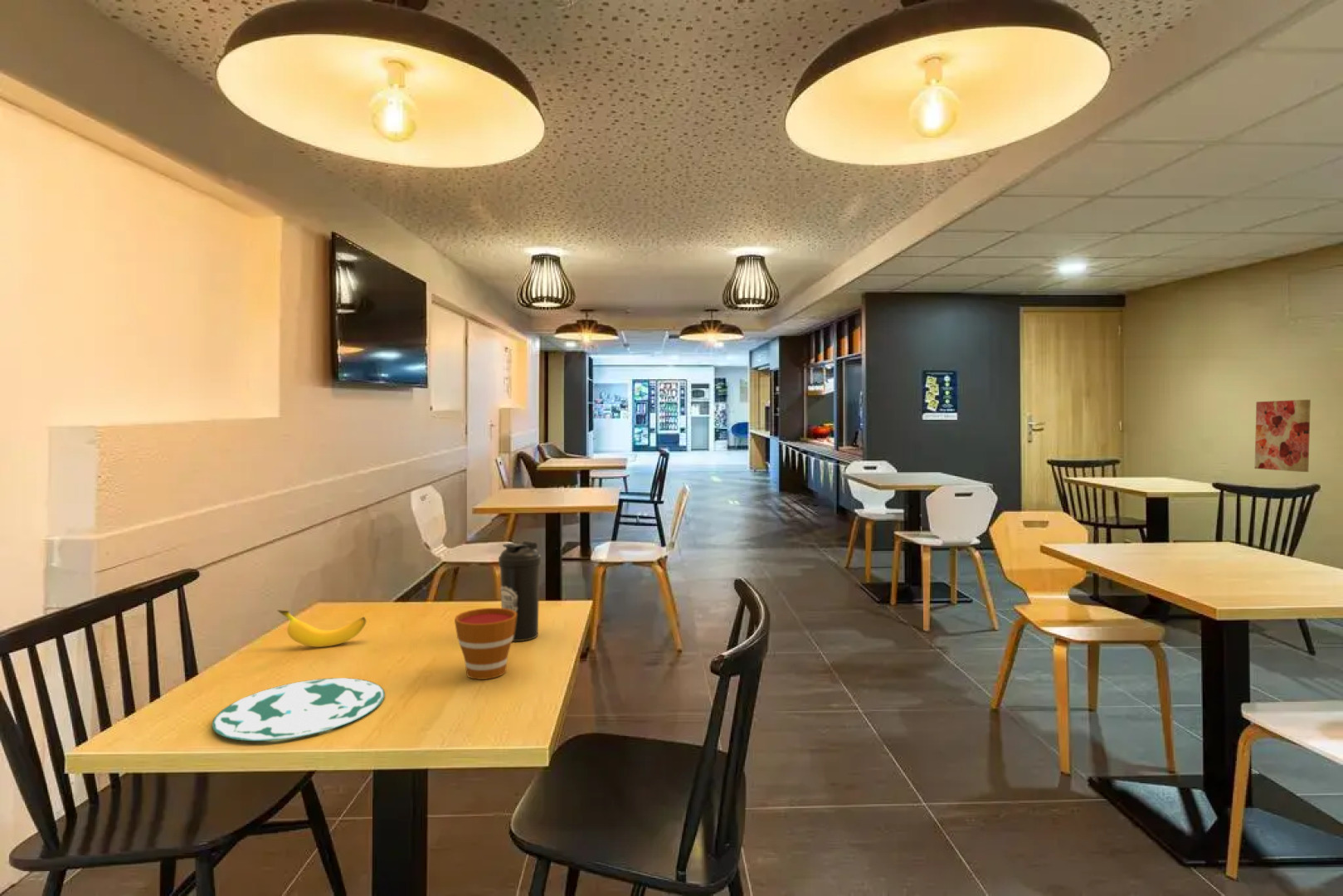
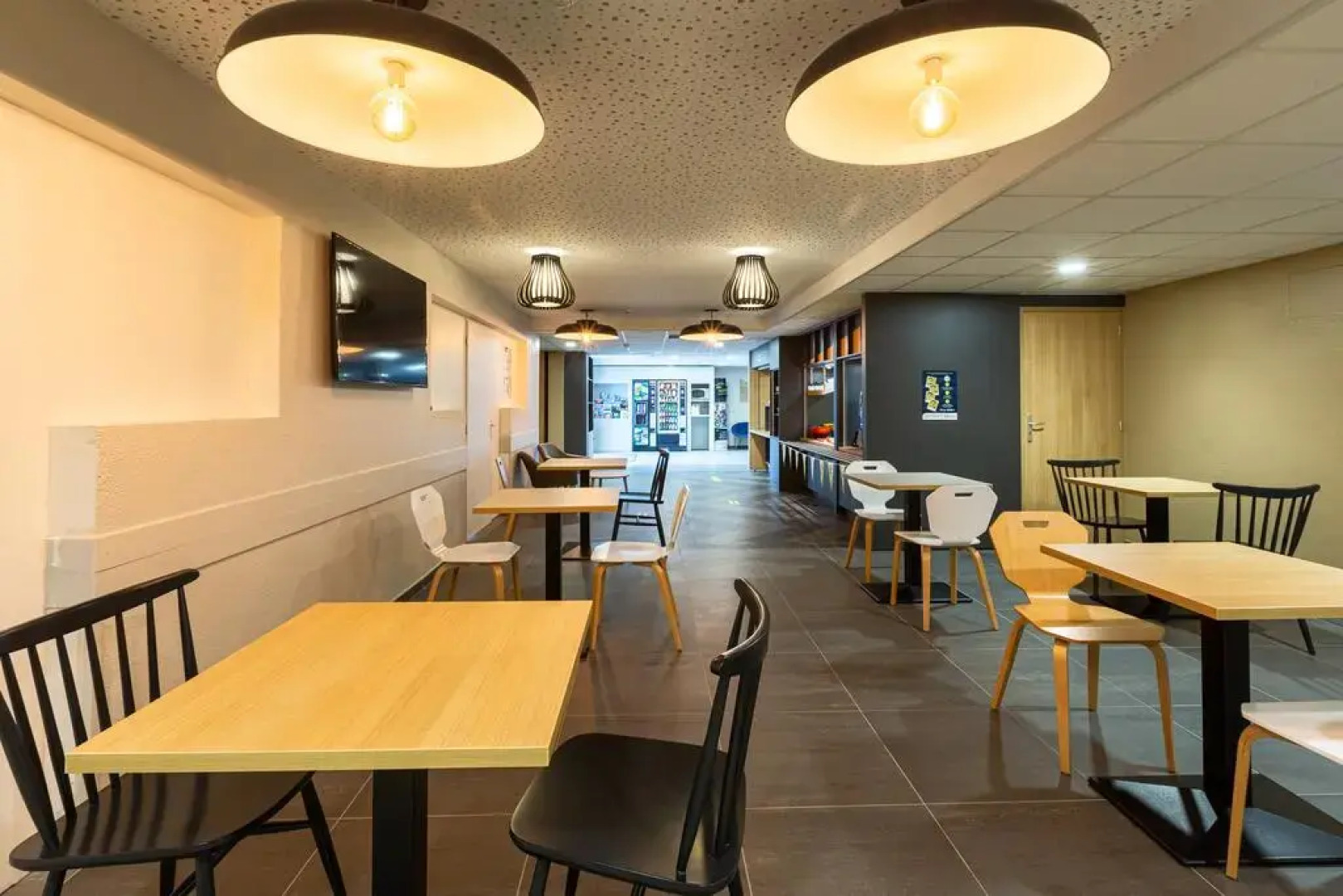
- wall art [1254,399,1311,473]
- banana [277,609,367,648]
- water bottle [498,540,542,642]
- plate [212,677,386,742]
- cup [454,607,517,680]
